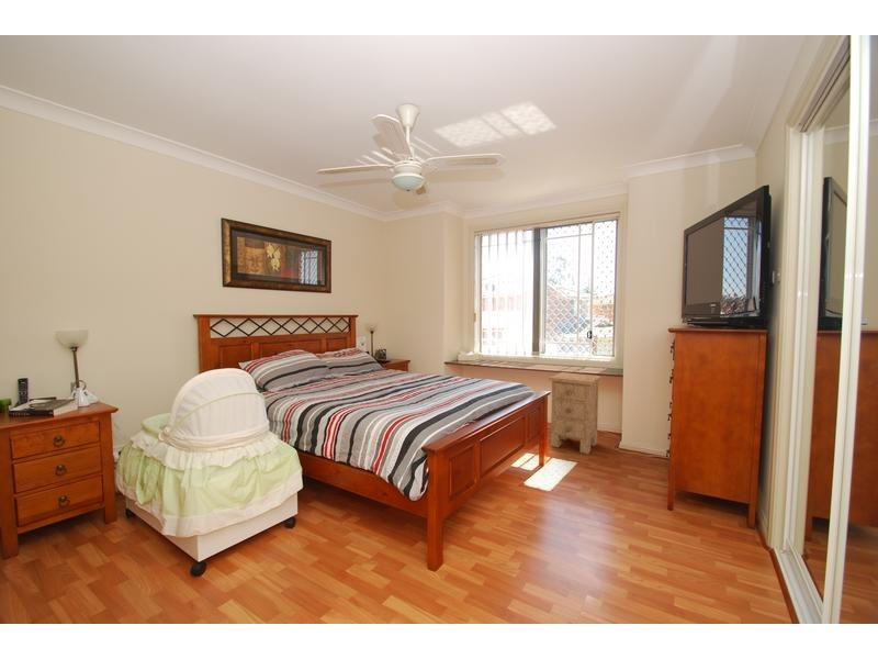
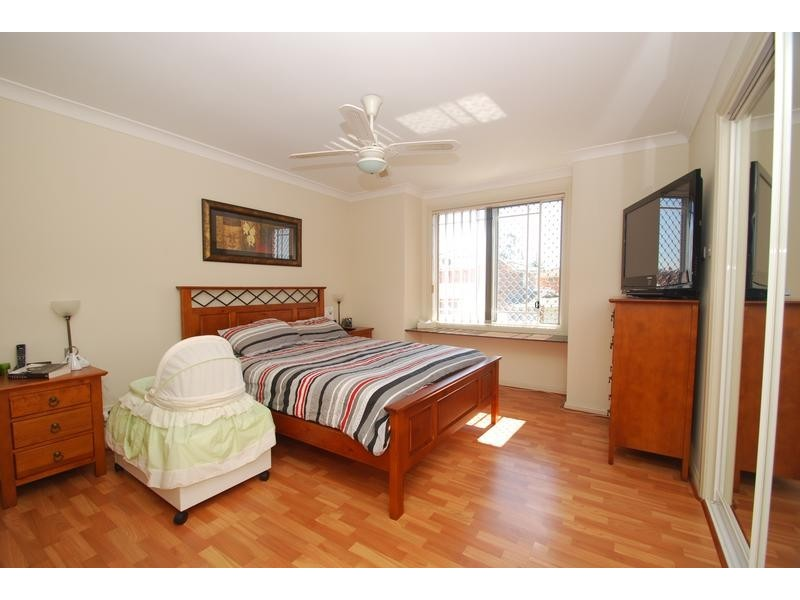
- nightstand [548,371,603,455]
